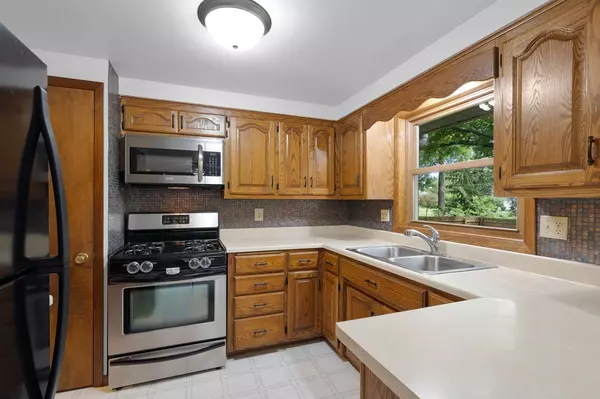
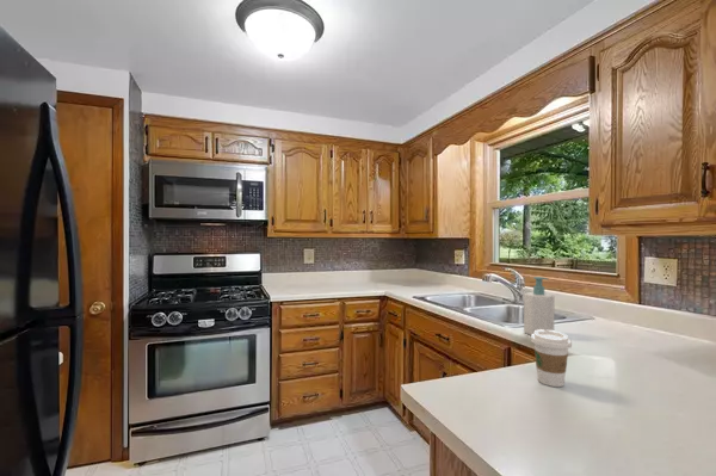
+ coffee cup [530,330,573,388]
+ soap bottle [523,276,555,336]
